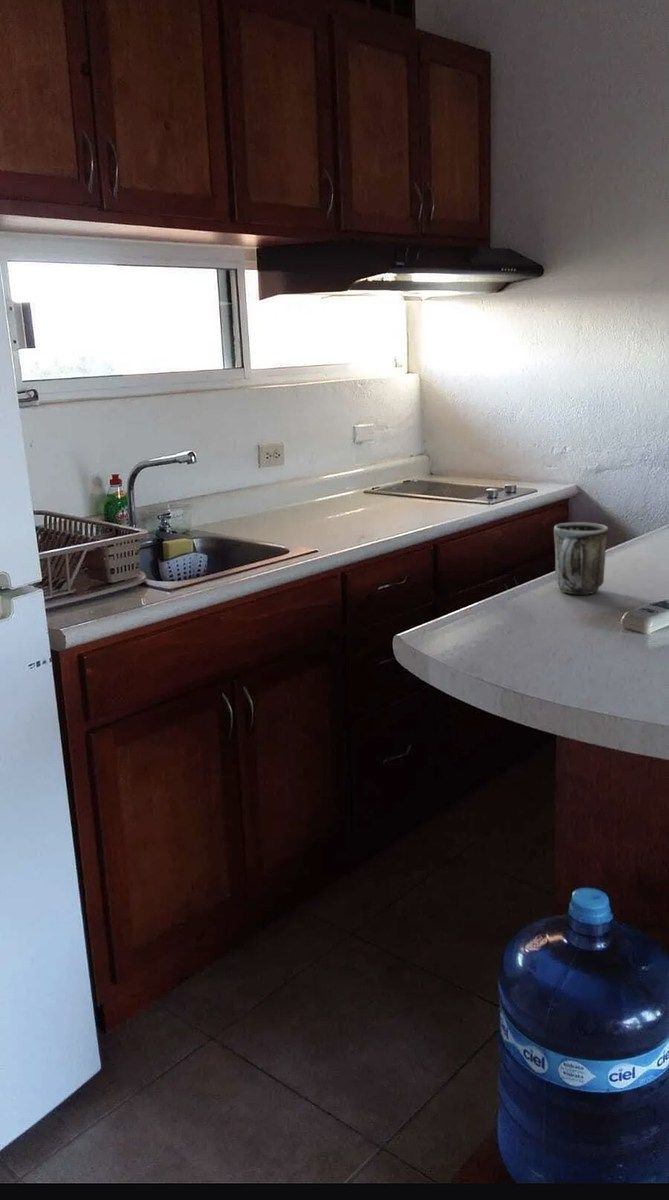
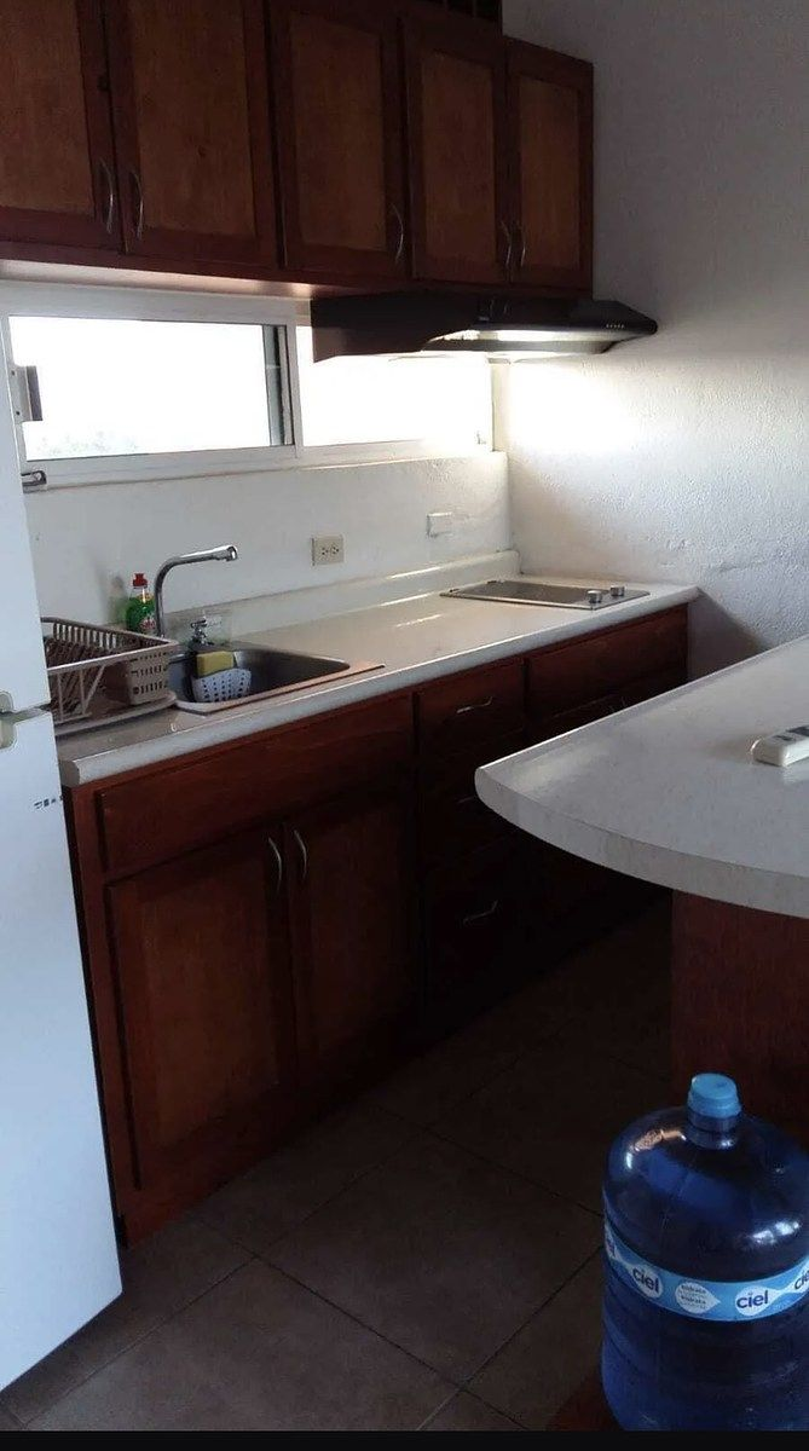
- mug [553,521,609,596]
